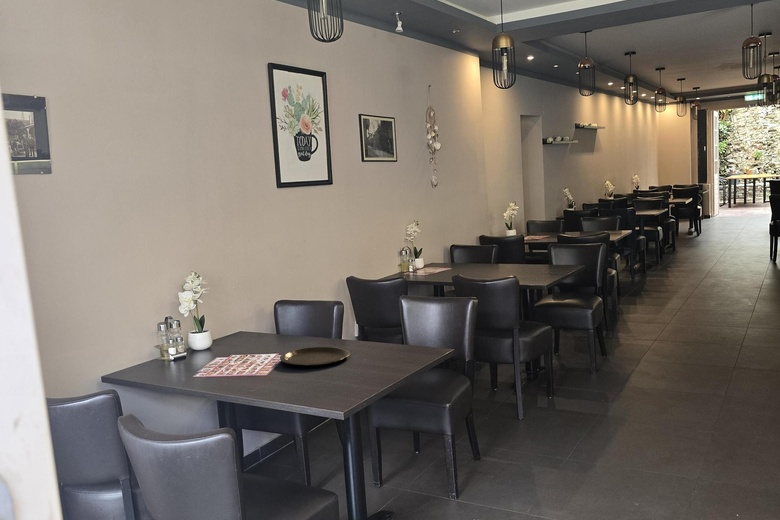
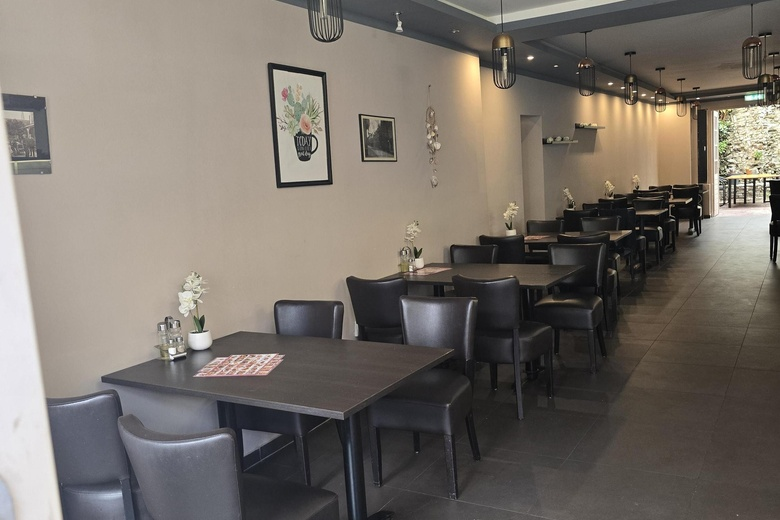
- plate [279,345,351,367]
